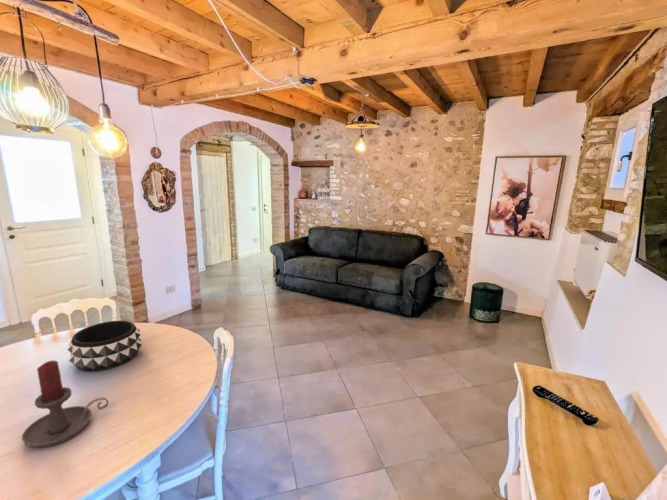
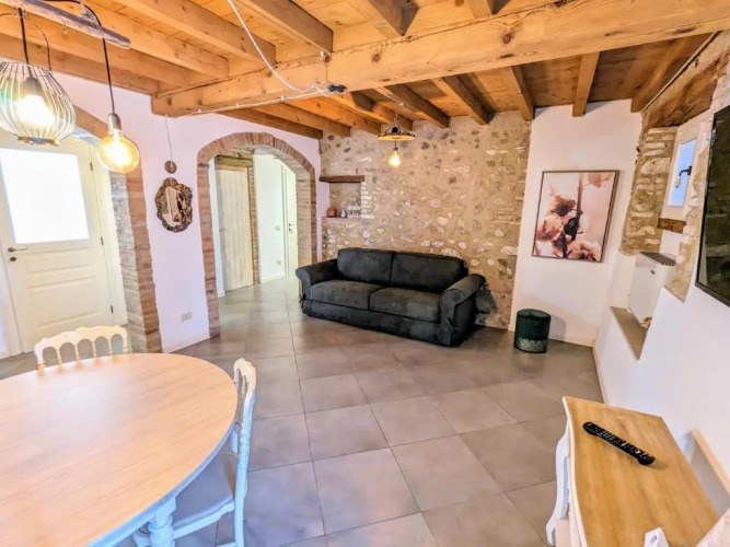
- candle holder [21,359,110,449]
- decorative bowl [66,320,143,372]
